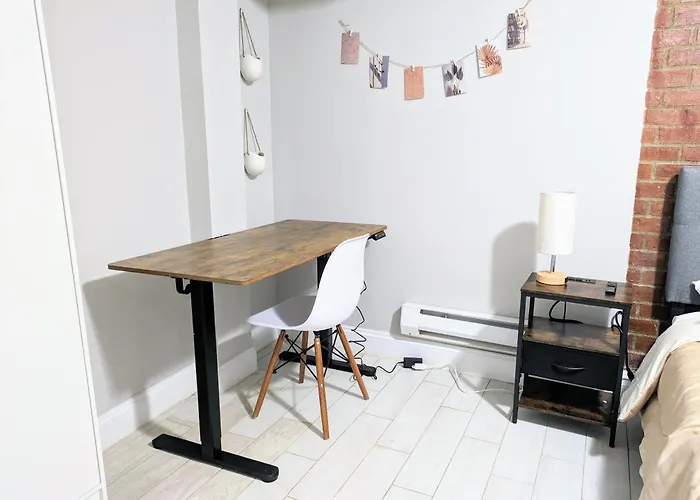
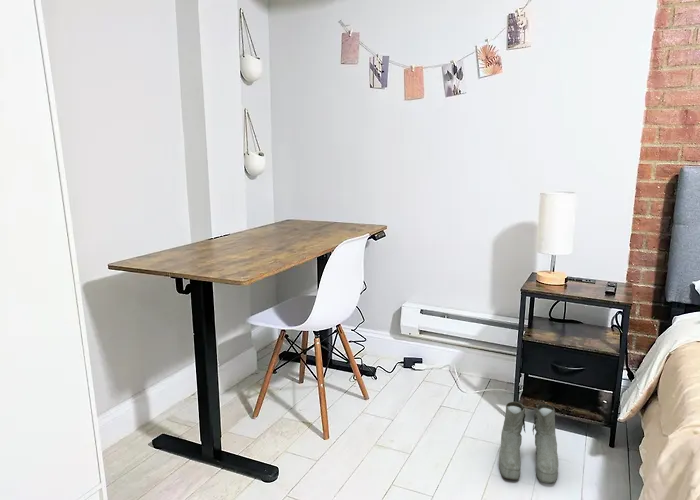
+ boots [498,401,559,485]
